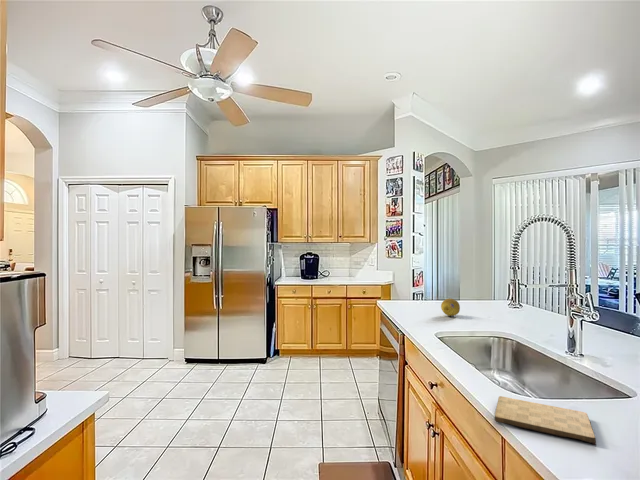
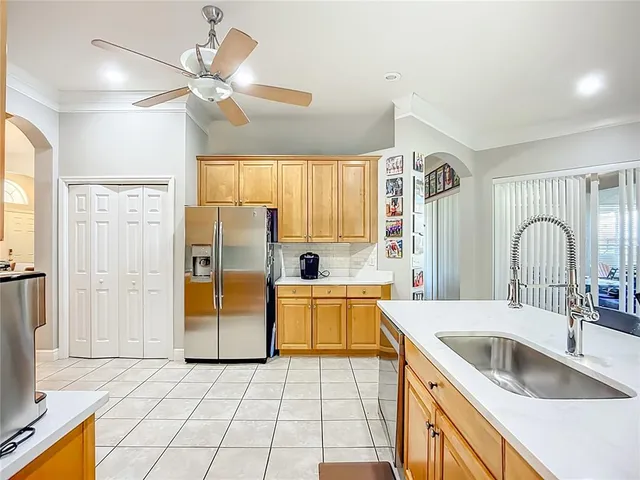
- fruit [440,297,461,317]
- cutting board [494,395,597,446]
